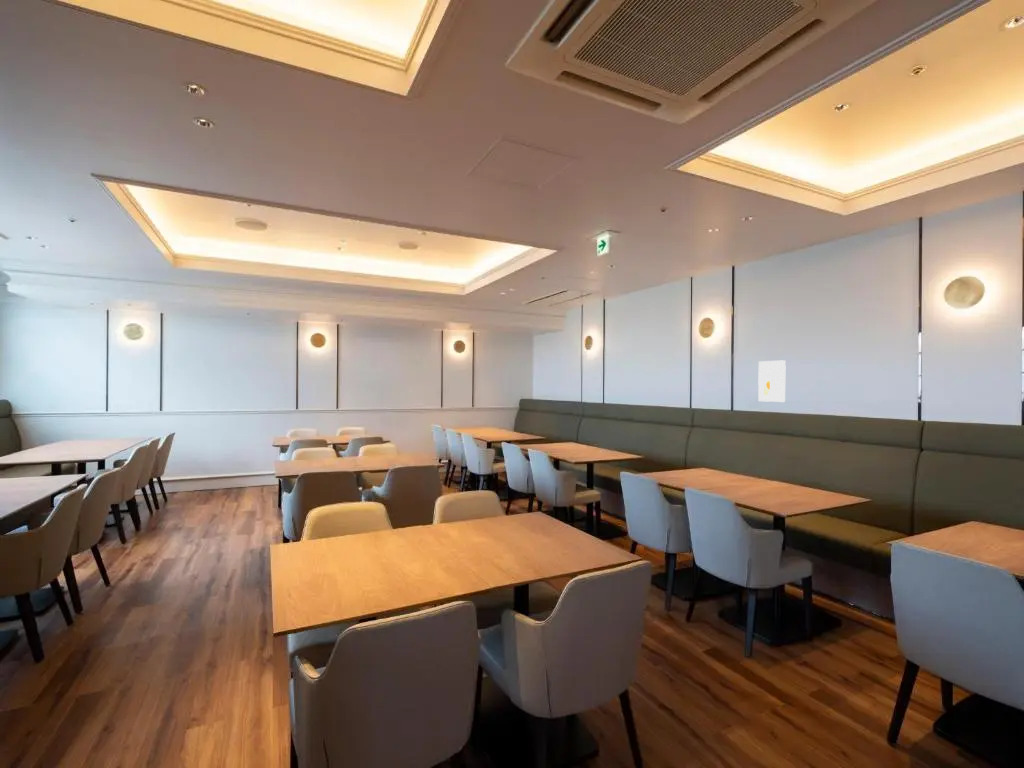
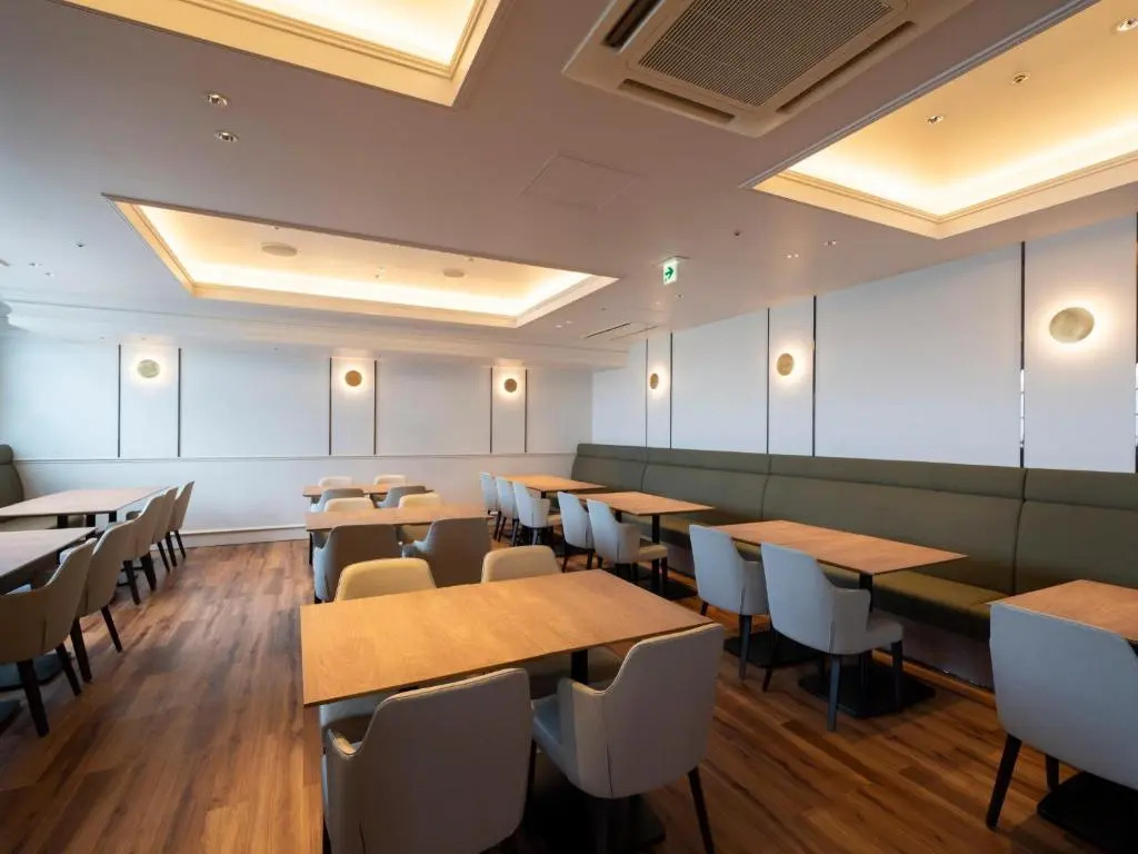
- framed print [757,359,787,403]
